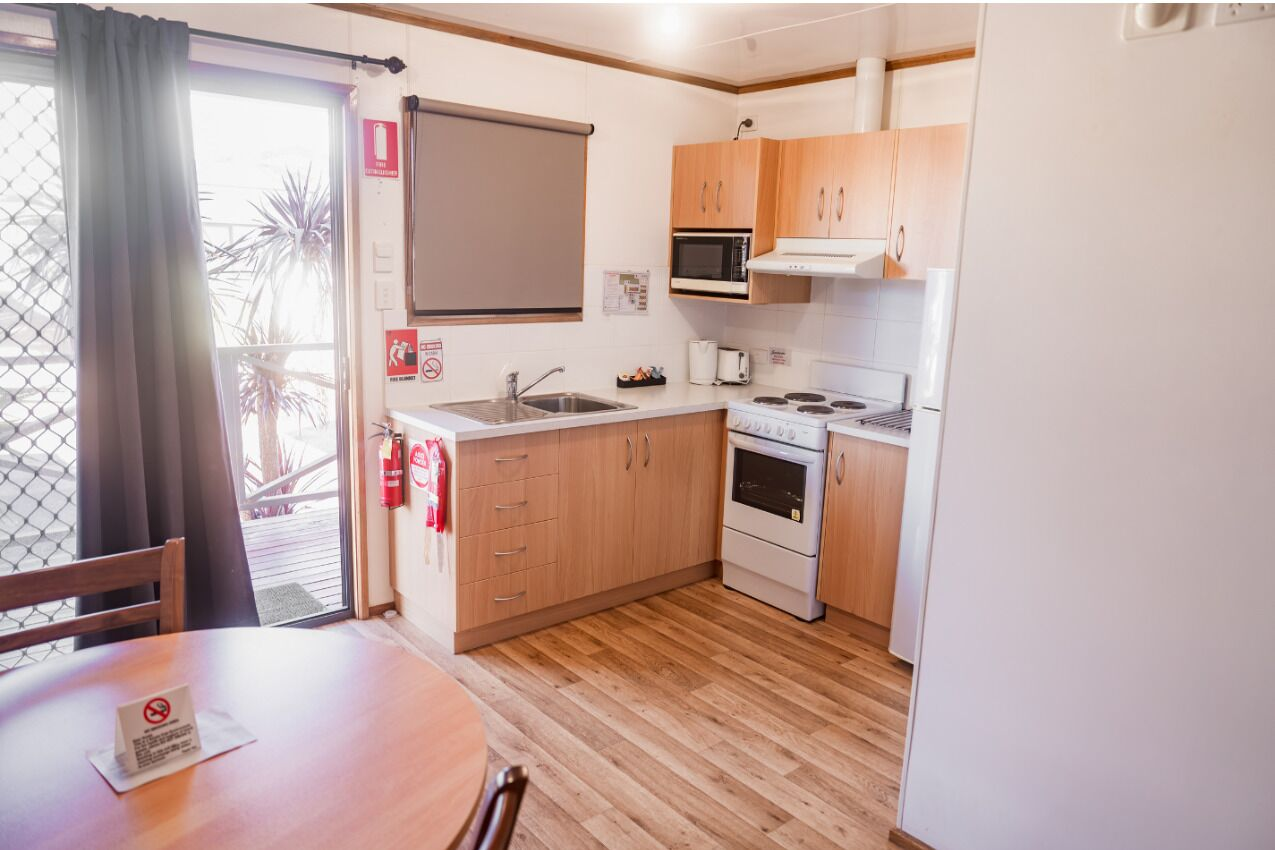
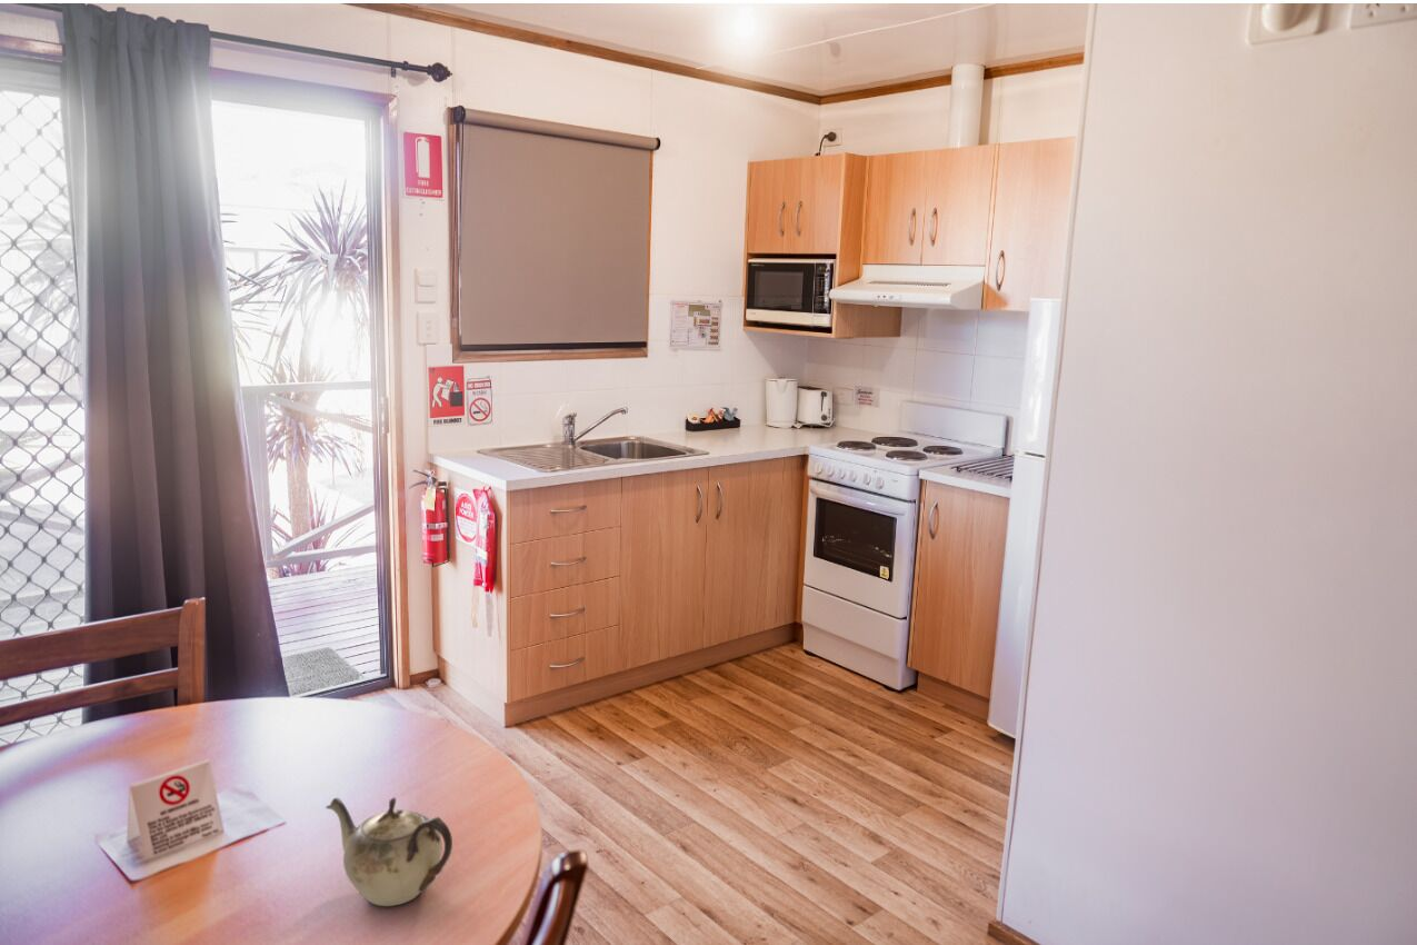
+ teapot [325,796,453,907]
